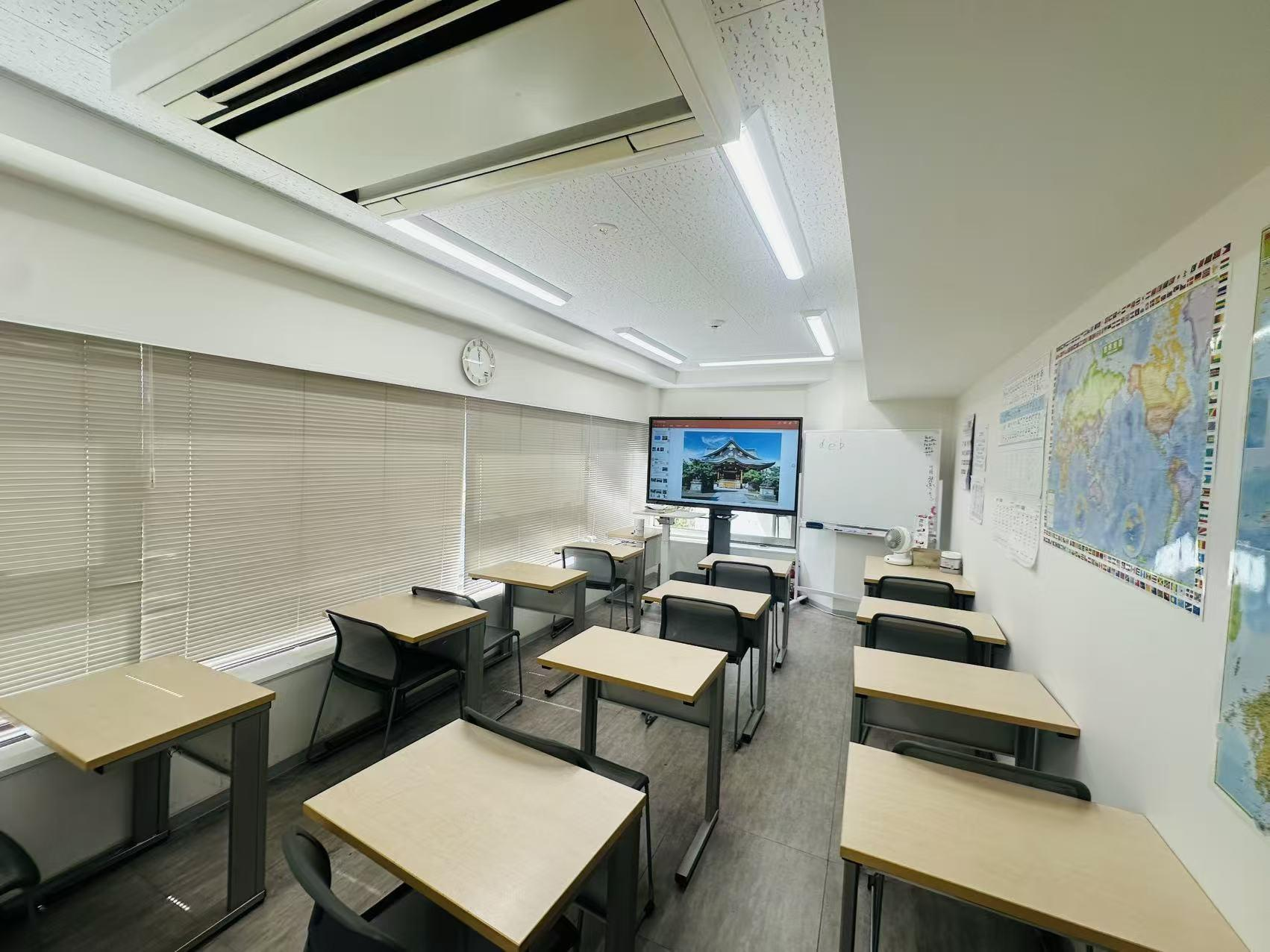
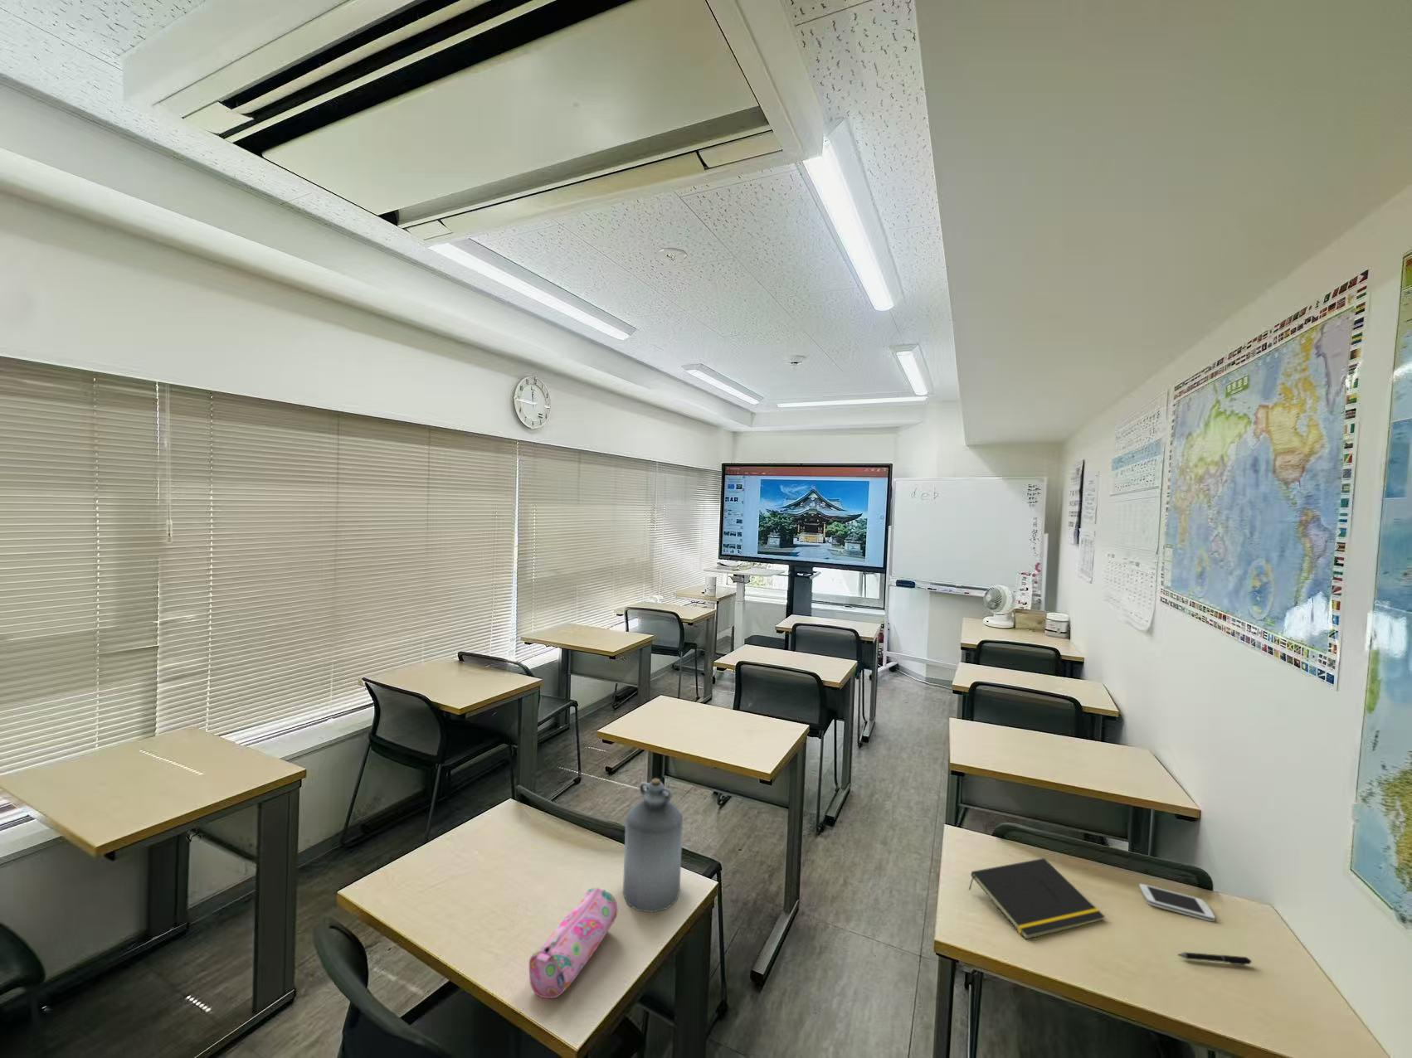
+ pen [1176,951,1253,966]
+ bottle [623,778,684,912]
+ notepad [967,857,1106,940]
+ pencil case [528,887,618,999]
+ smartphone [1138,884,1215,922]
